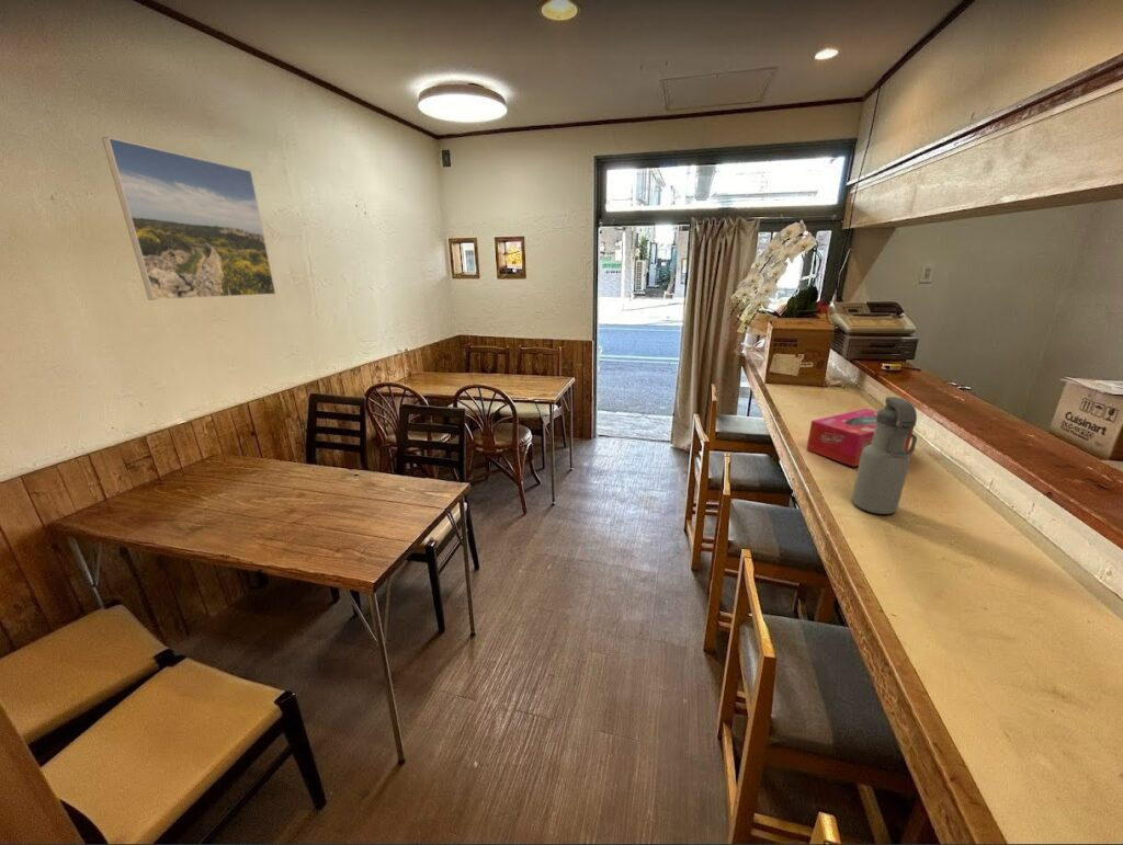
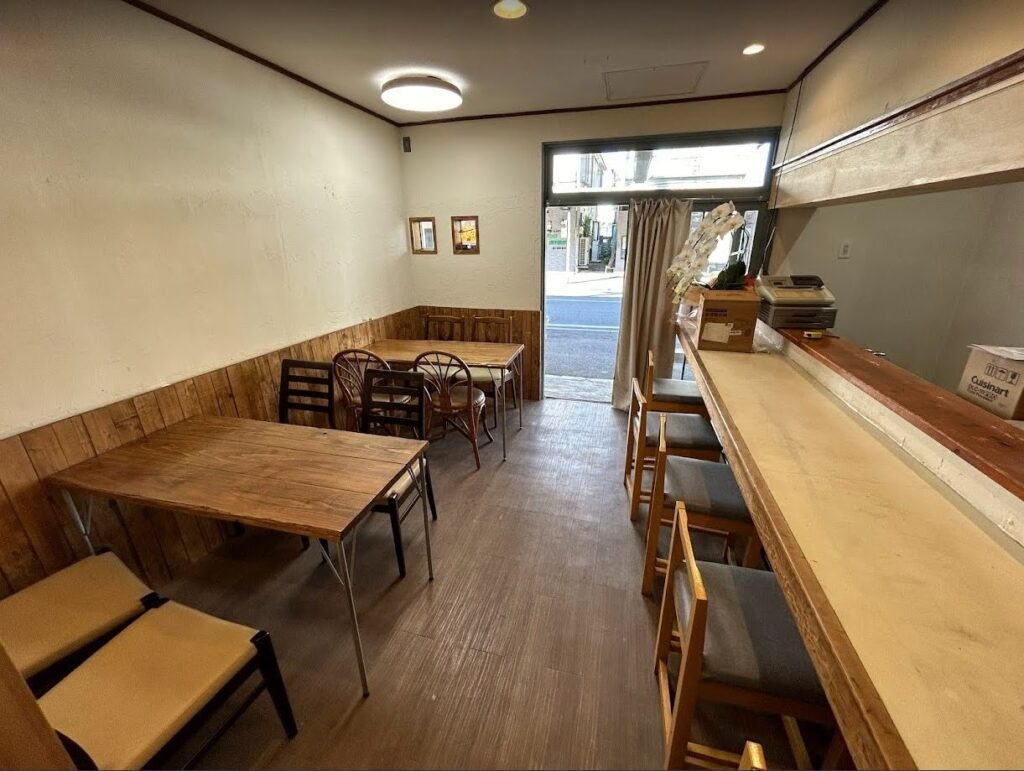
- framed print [101,136,277,301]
- tissue box [805,408,915,468]
- water bottle [850,396,918,515]
